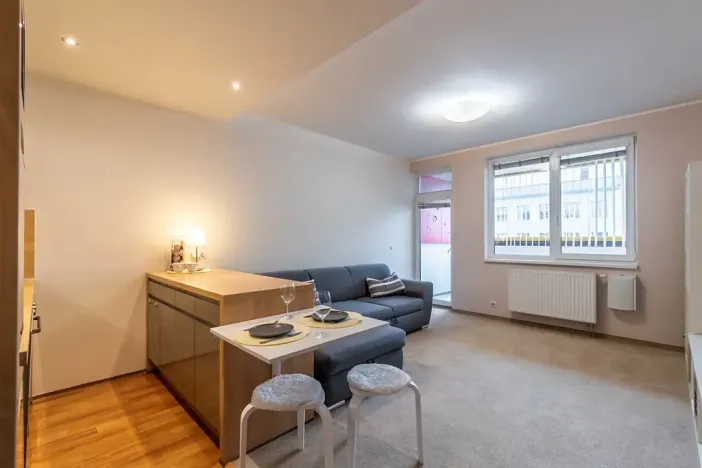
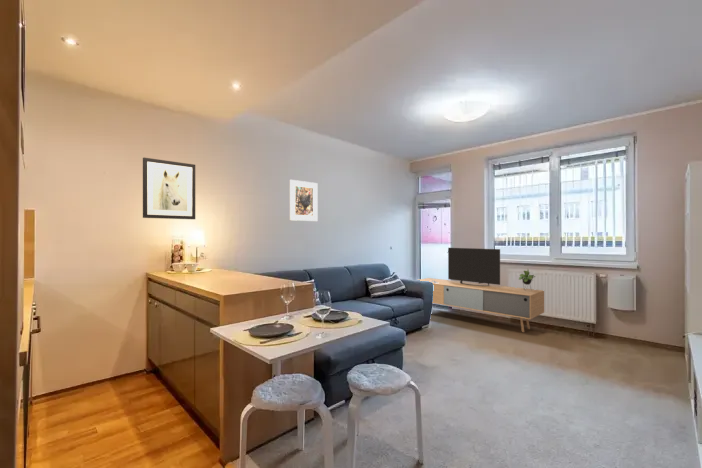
+ media console [418,247,545,333]
+ wall art [142,157,196,220]
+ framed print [289,179,319,222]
